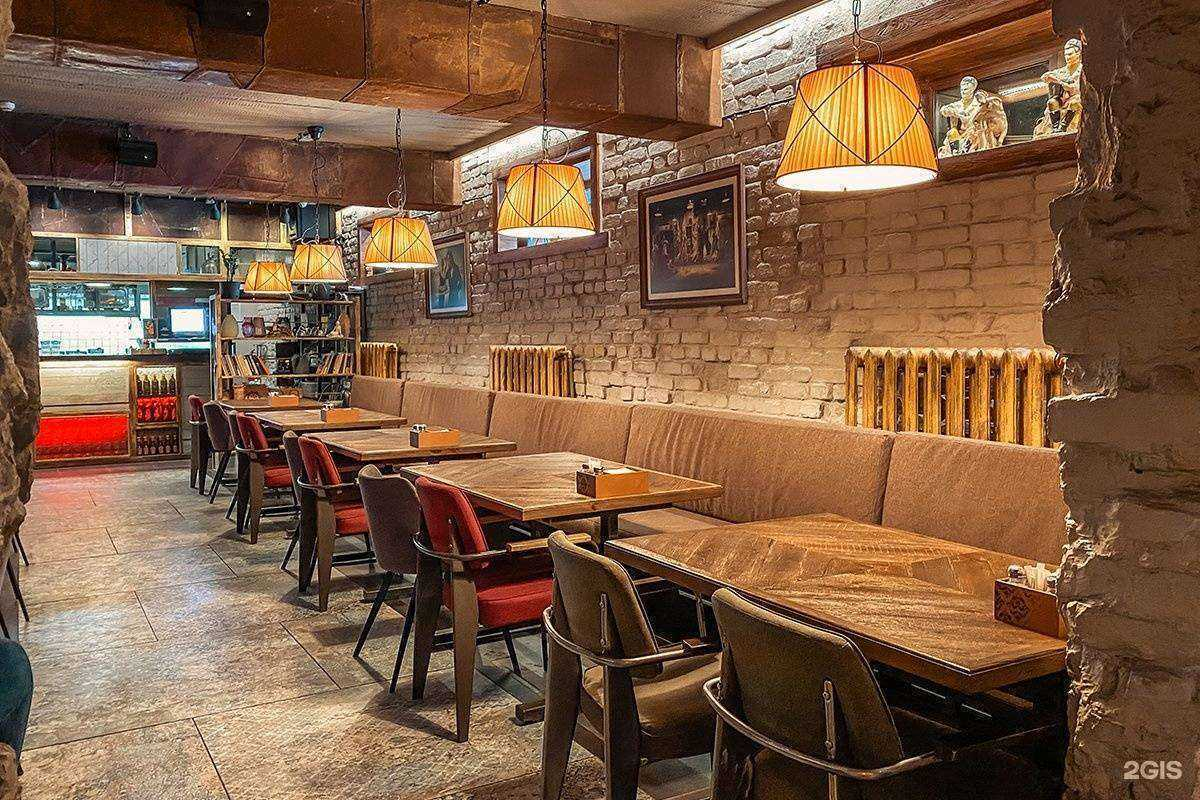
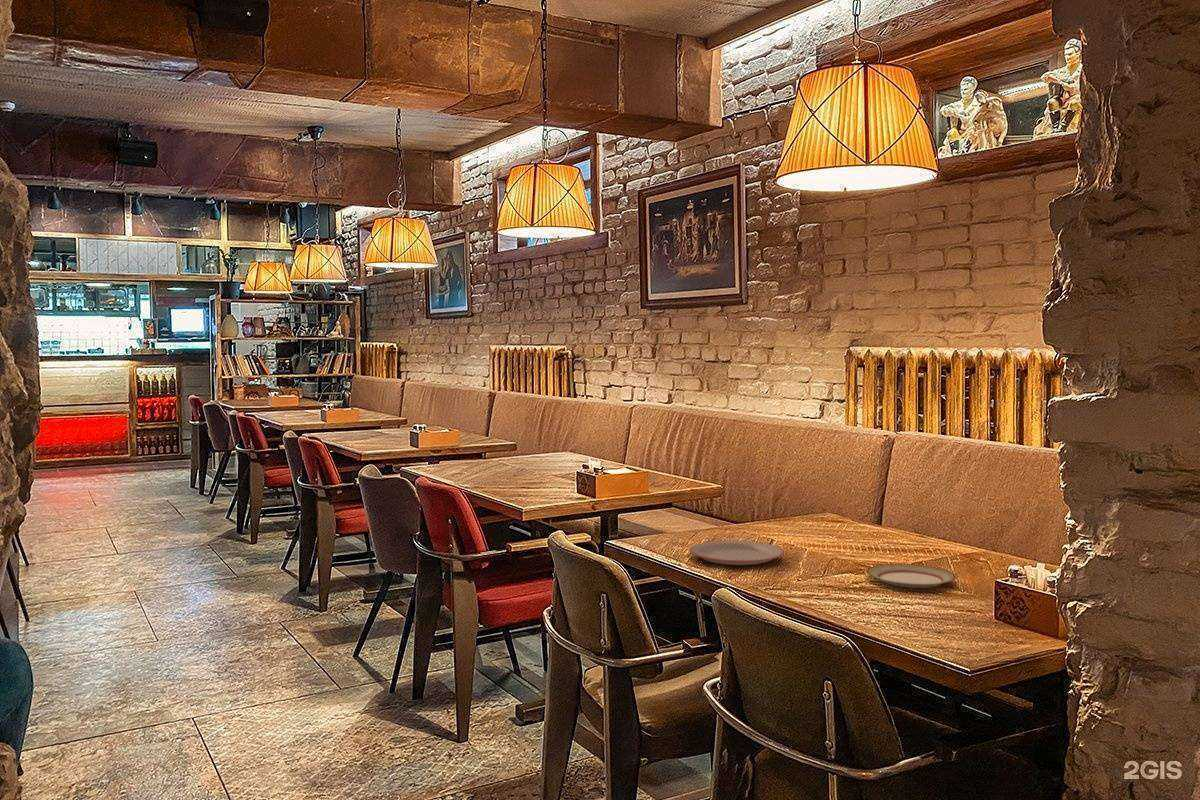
+ plate [865,563,957,589]
+ plate [688,540,785,566]
